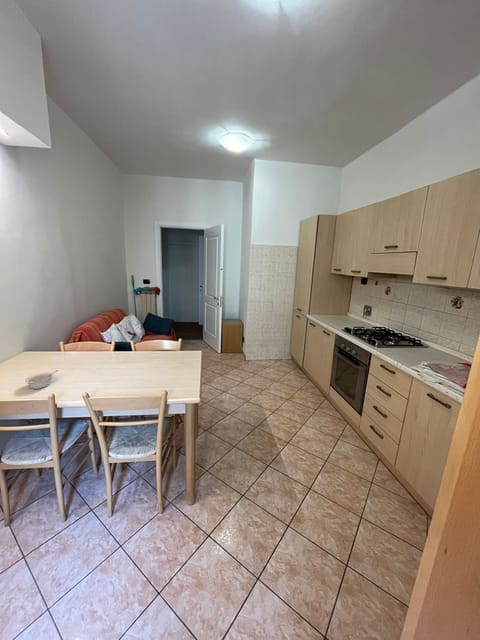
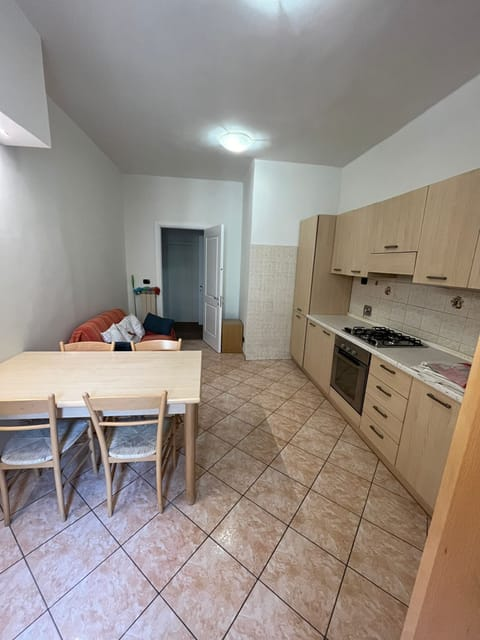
- legume [24,369,59,390]
